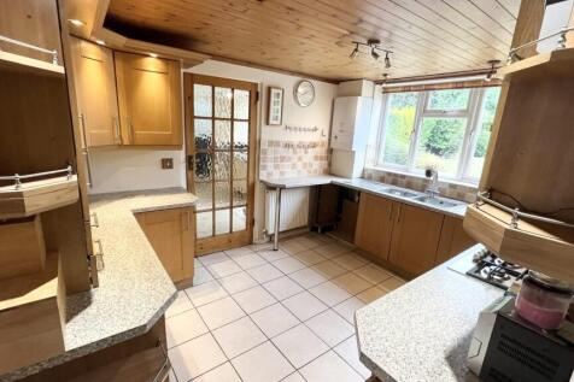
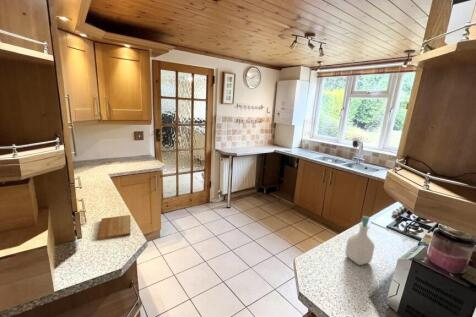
+ soap bottle [344,215,376,266]
+ cutting board [96,214,131,241]
